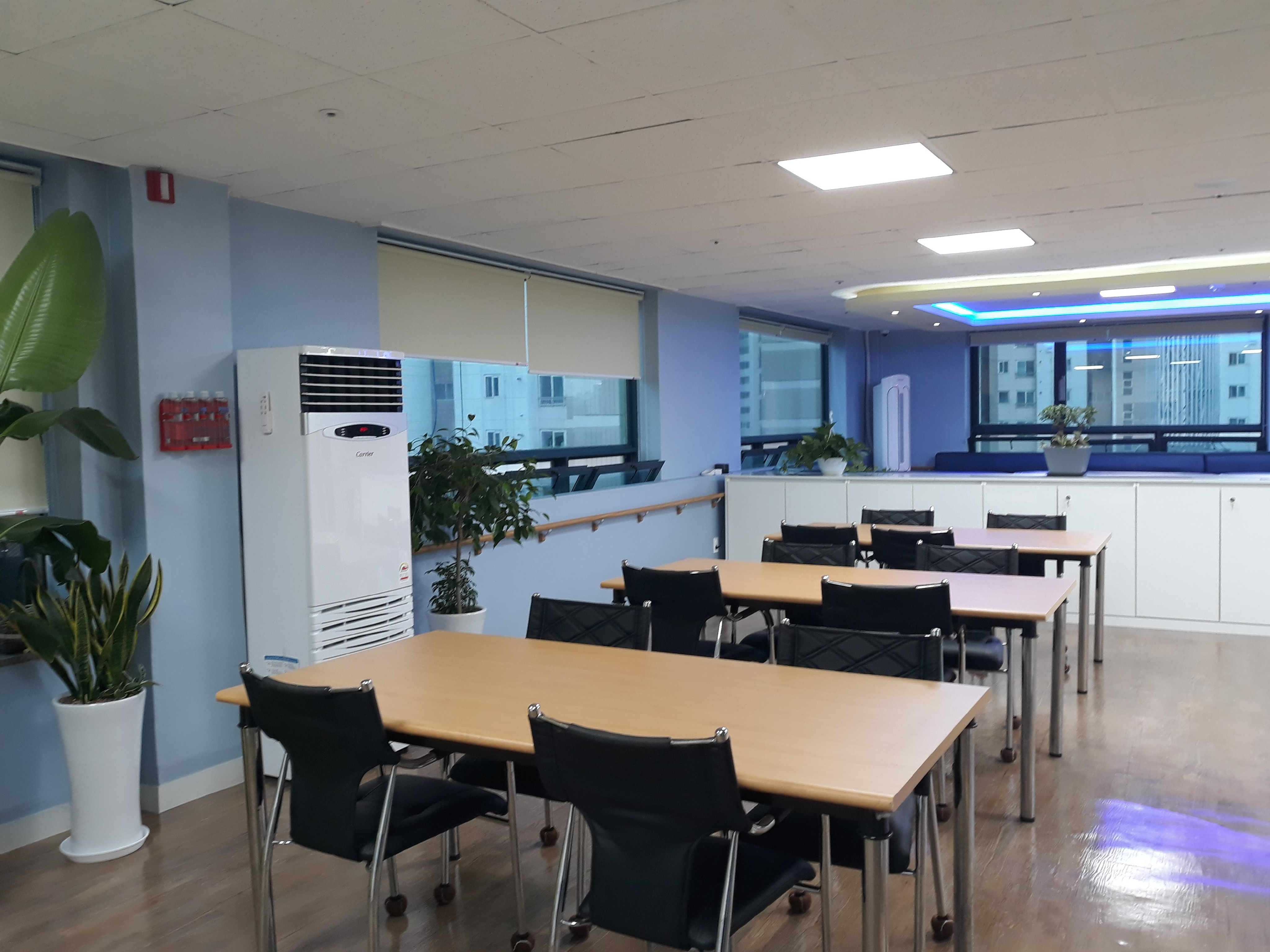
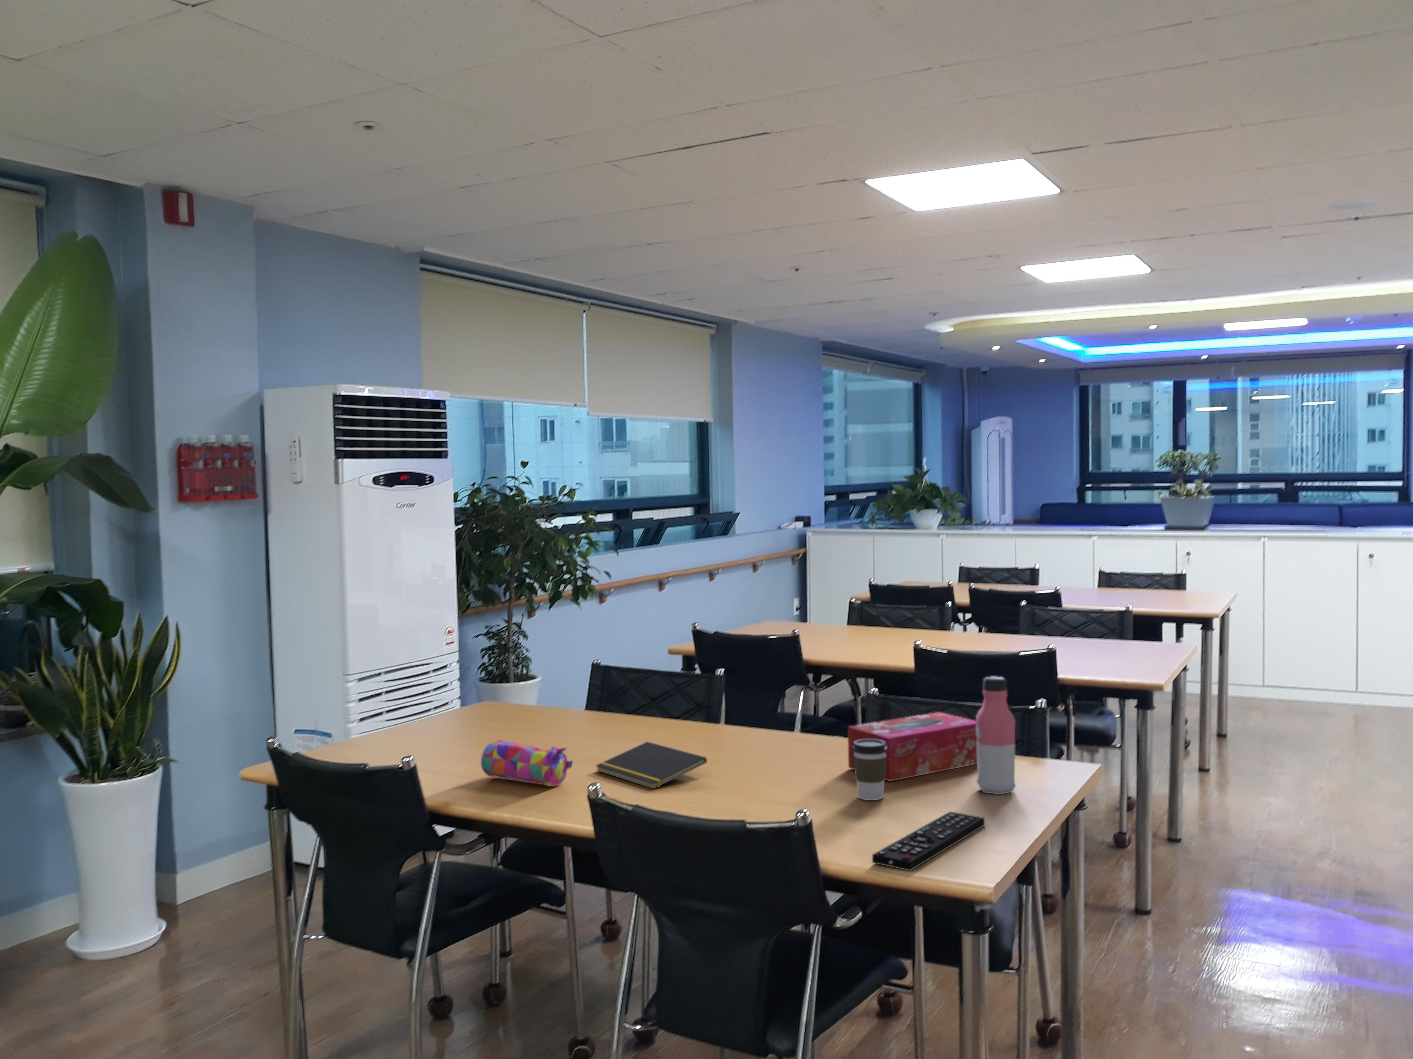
+ pencil case [481,740,573,786]
+ notepad [595,742,708,790]
+ coffee cup [852,739,887,801]
+ water bottle [976,676,1016,795]
+ remote control [872,811,986,871]
+ tissue box [848,712,977,782]
